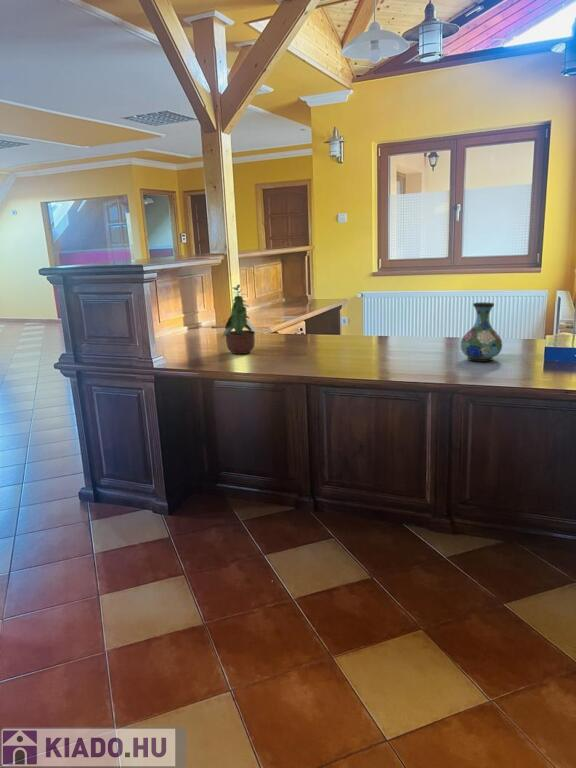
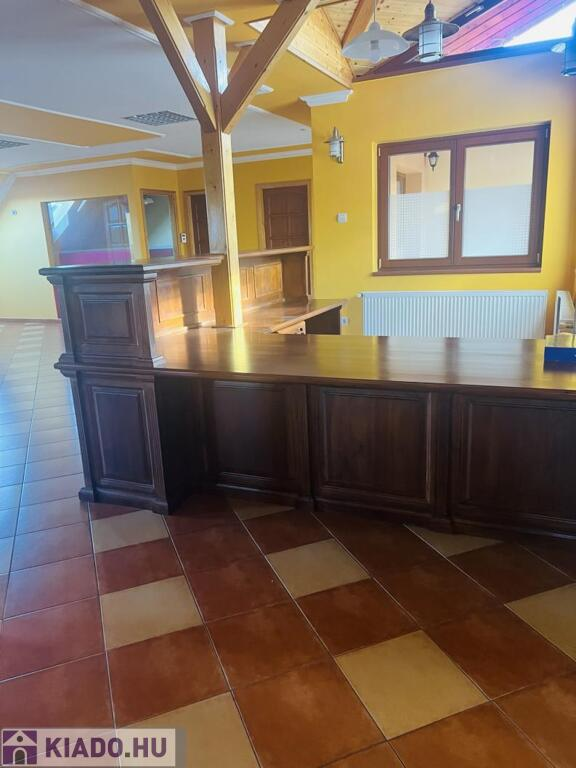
- vase [459,301,503,363]
- potted plant [221,284,259,355]
